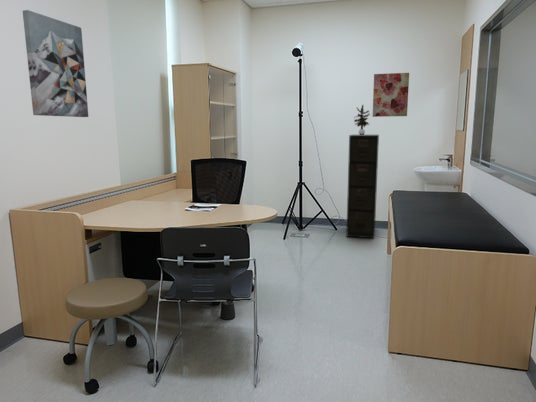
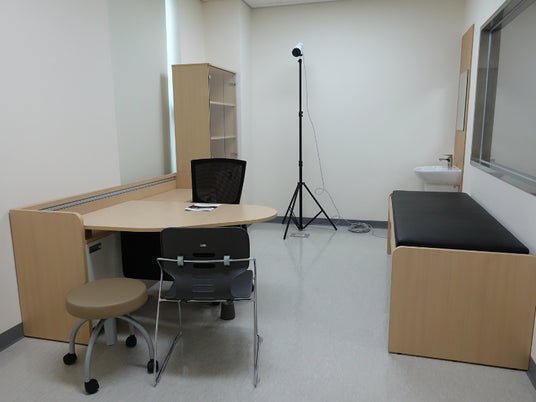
- potted plant [353,104,371,135]
- wall art [22,9,89,118]
- filing cabinet [345,134,380,240]
- wall art [372,72,410,118]
